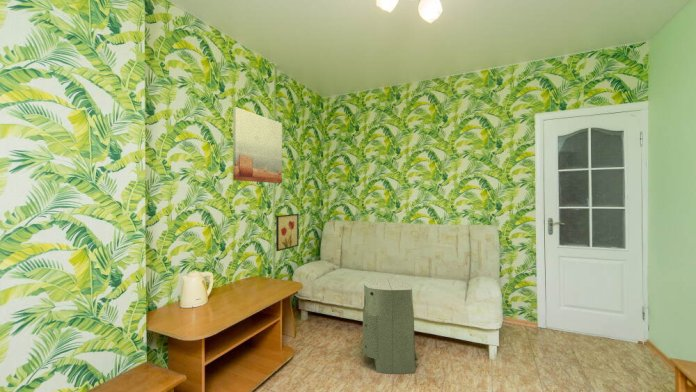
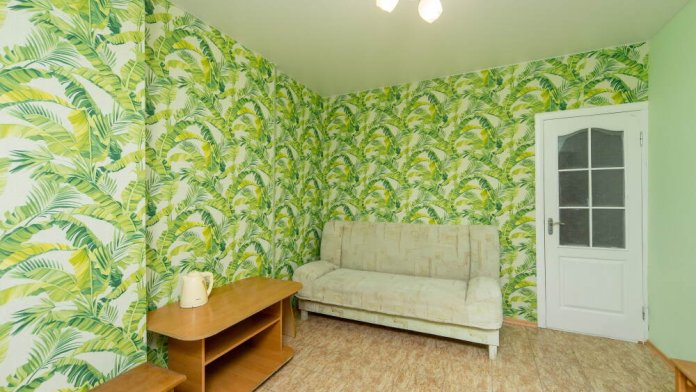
- wall art [232,106,283,184]
- wall art [275,213,300,252]
- air purifier [362,277,420,375]
